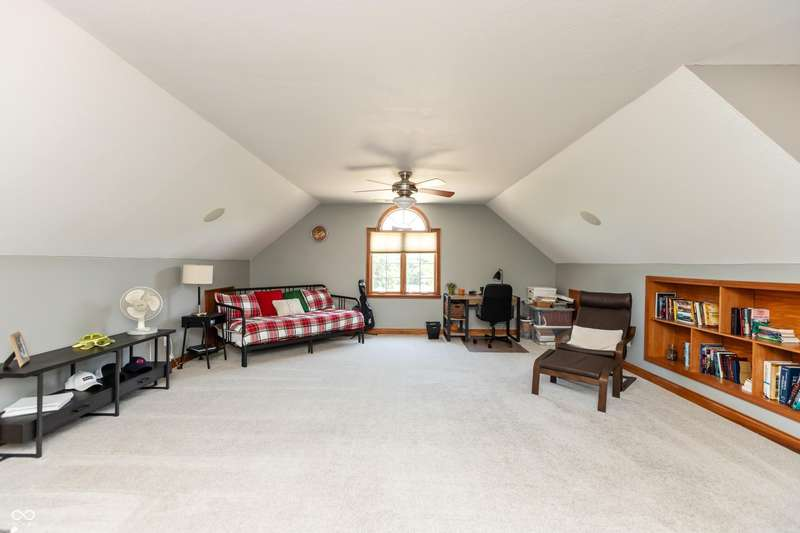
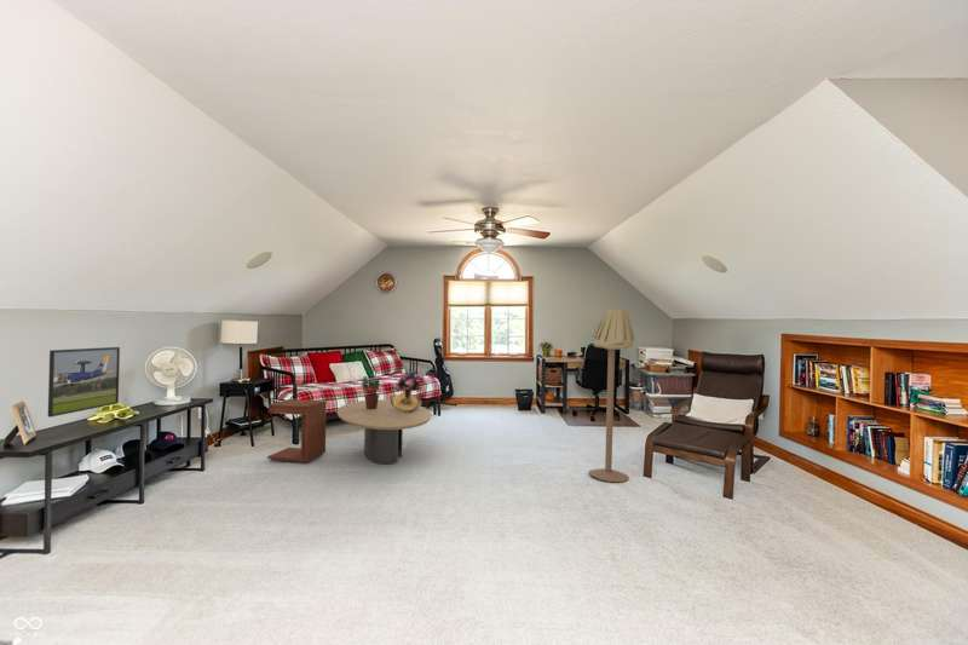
+ floor lamp [588,306,635,483]
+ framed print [47,346,121,417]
+ side table [266,398,328,463]
+ bouquet [388,369,425,413]
+ potted plant [359,375,381,409]
+ coffee table [336,399,432,466]
